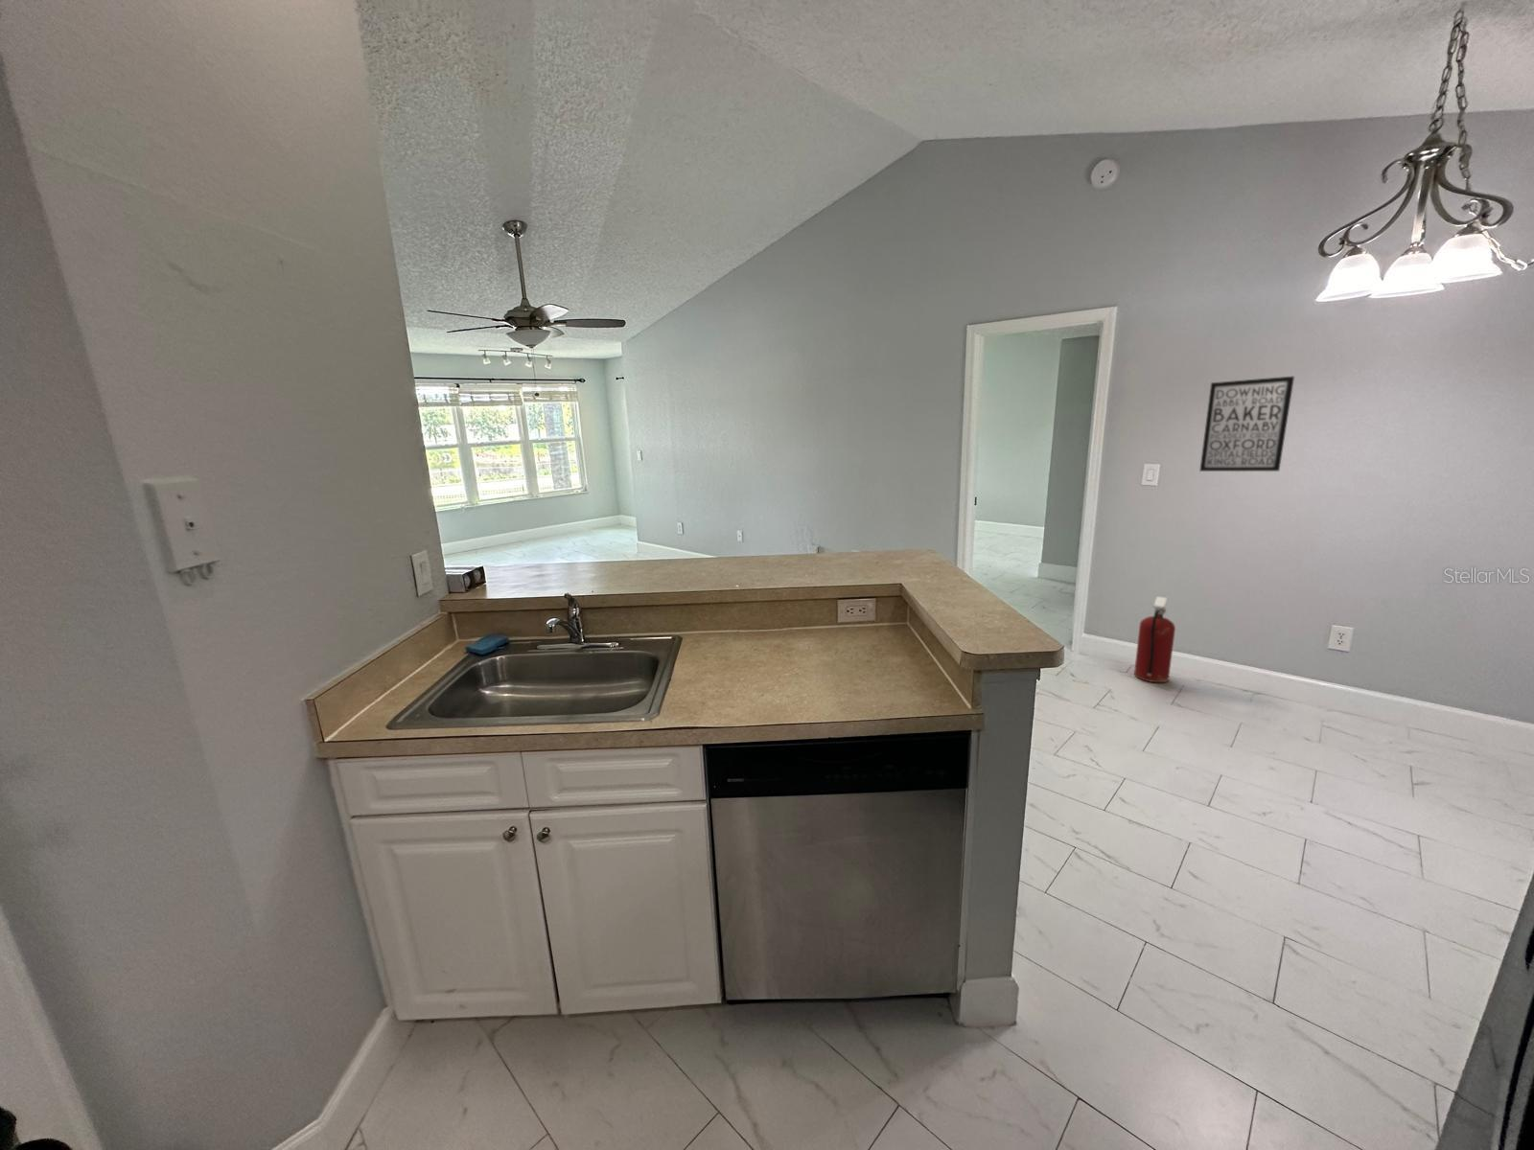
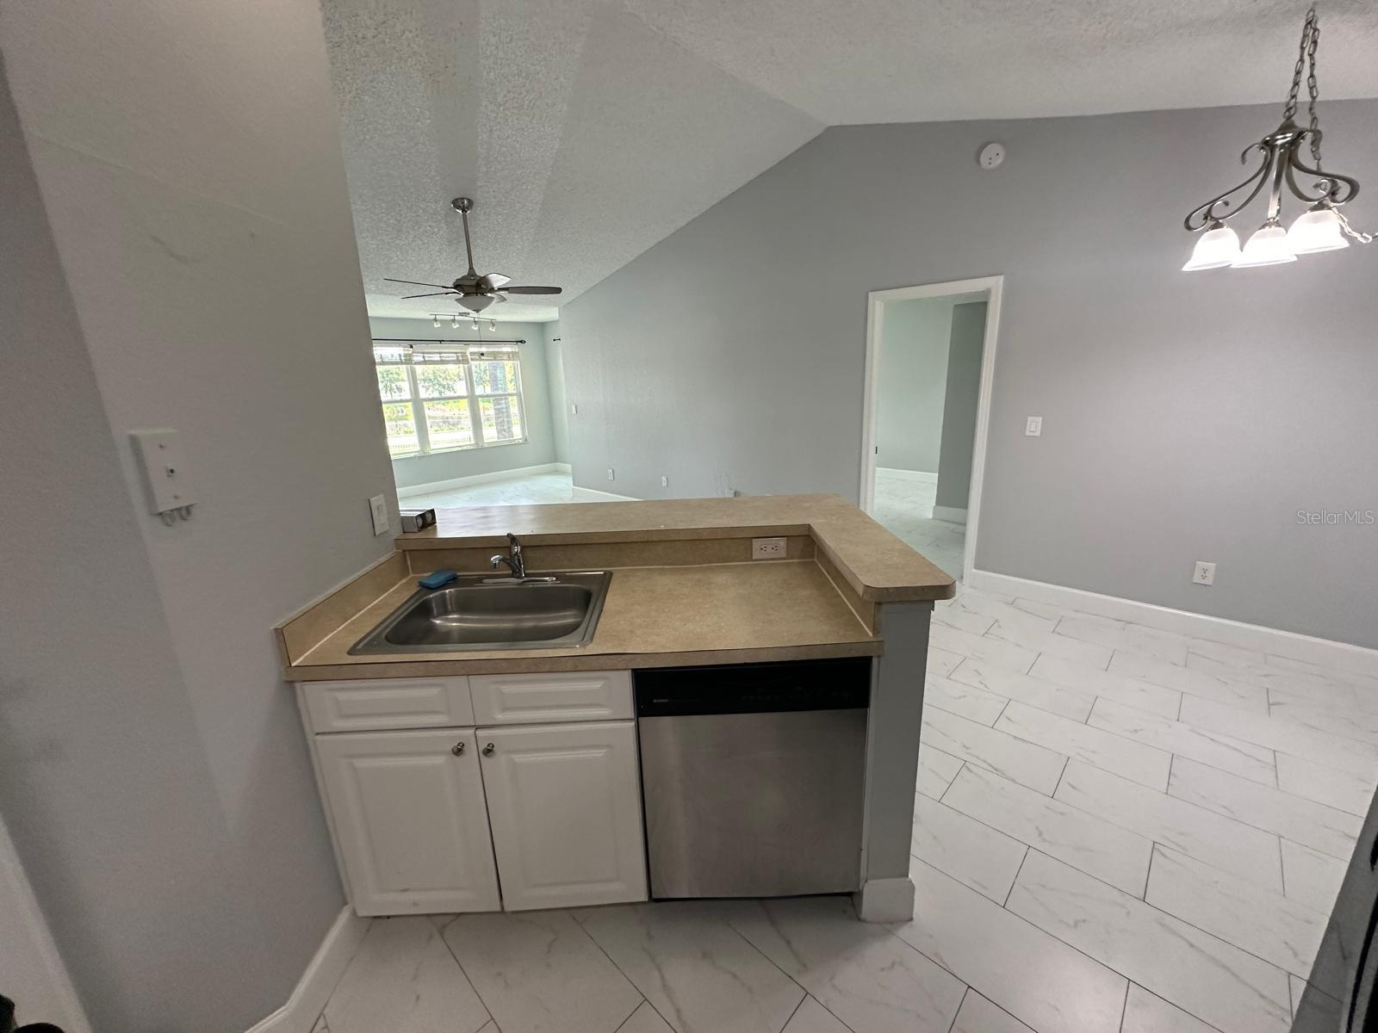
- wall art [1198,374,1295,472]
- fire extinguisher [1133,596,1176,684]
